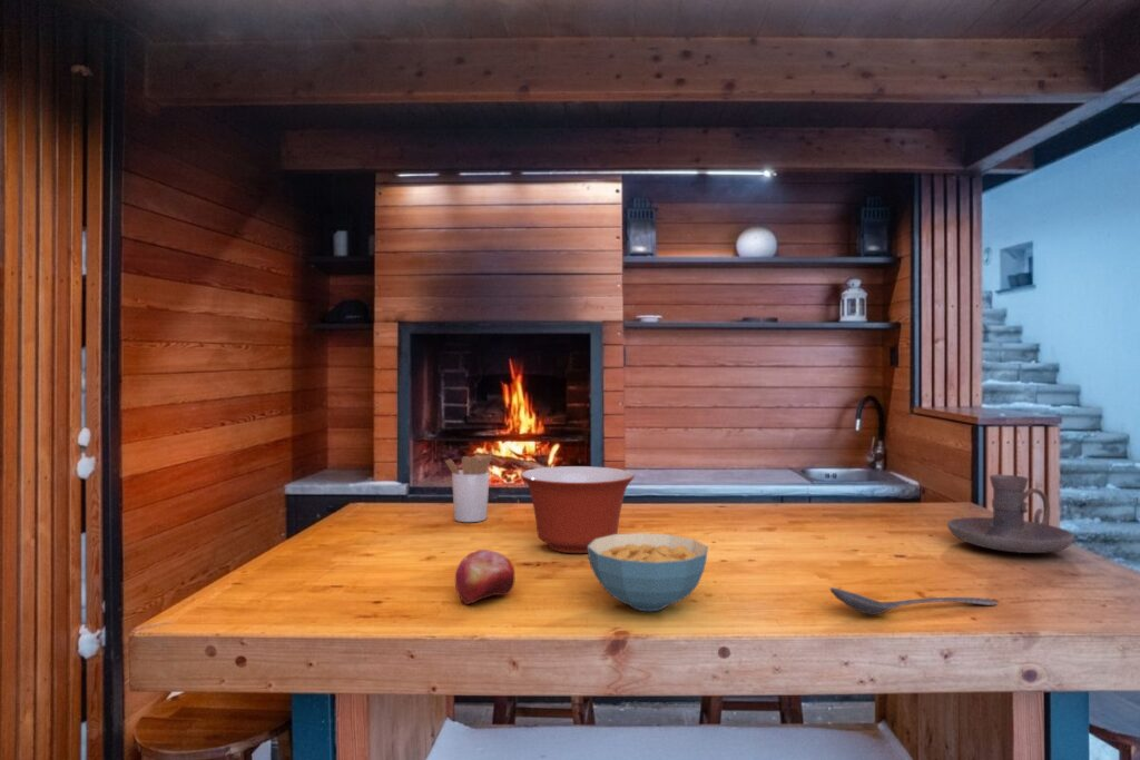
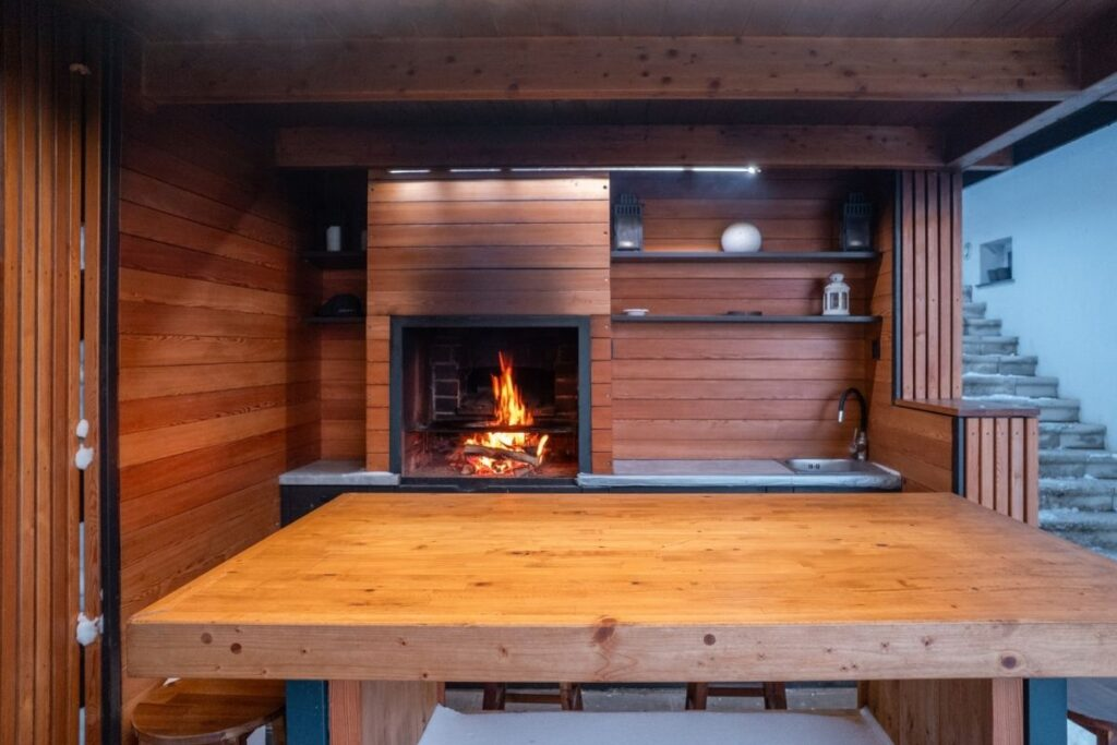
- mixing bowl [519,465,636,554]
- fruit [454,549,515,605]
- stirrer [828,586,998,616]
- cereal bowl [587,532,709,612]
- candle holder [946,474,1075,554]
- utensil holder [444,448,493,523]
